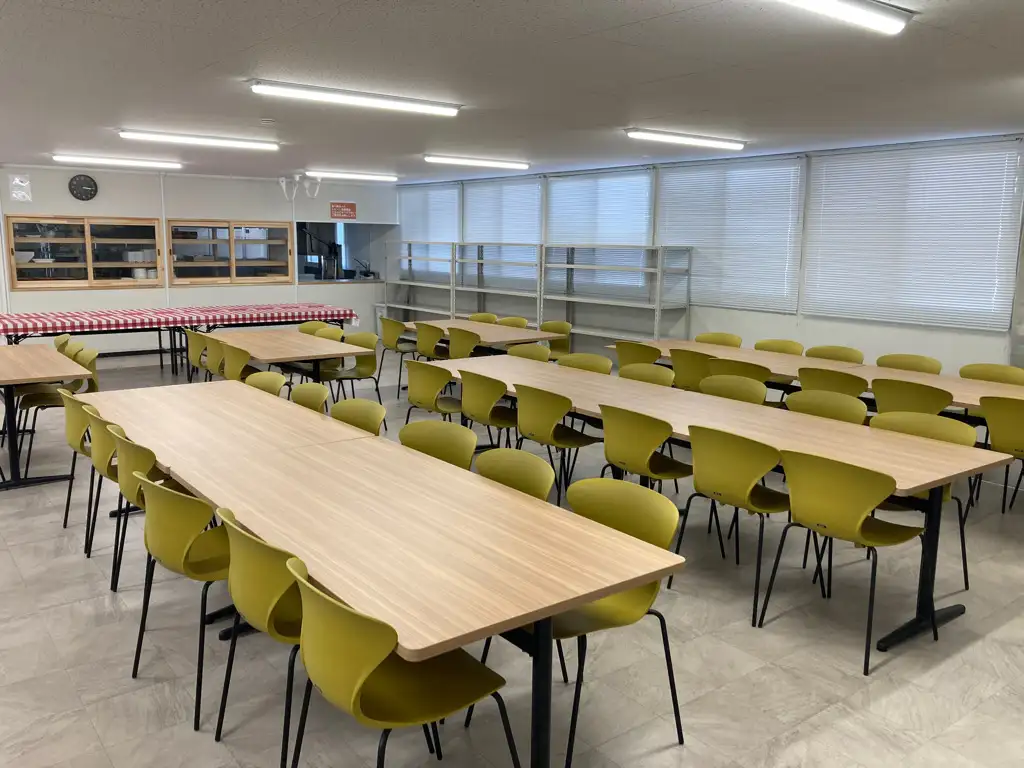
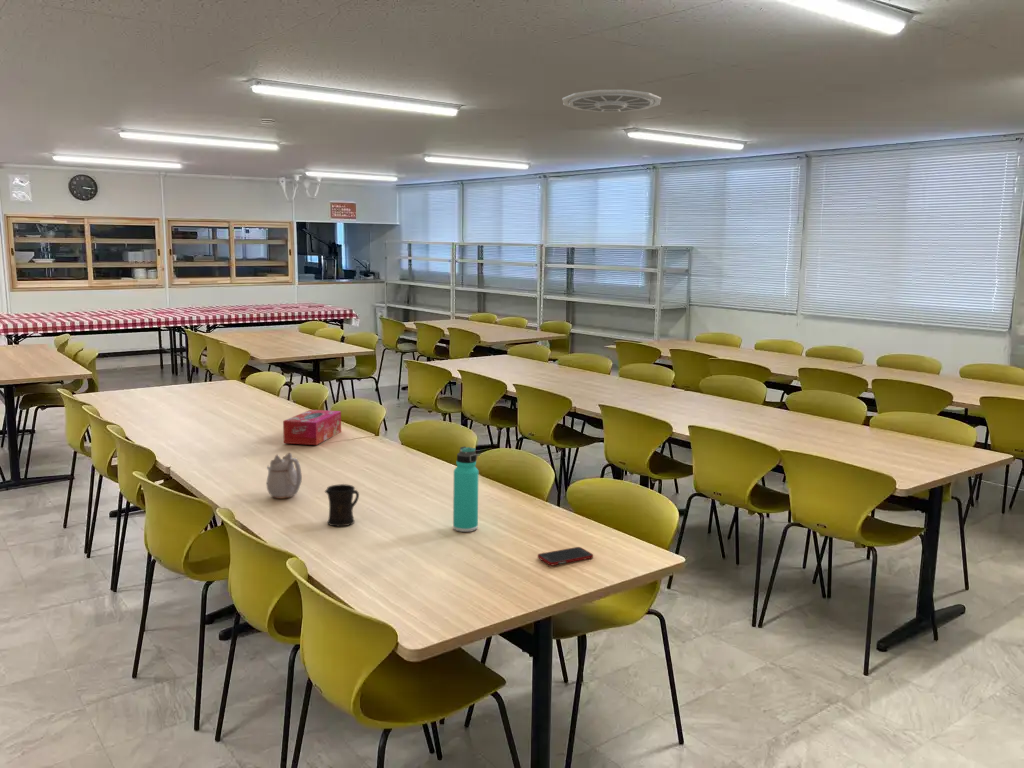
+ ceiling vent [561,89,662,113]
+ tissue box [282,409,342,446]
+ mug [324,483,360,527]
+ cell phone [537,546,594,566]
+ thermos bottle [452,445,479,533]
+ teapot [266,452,303,500]
